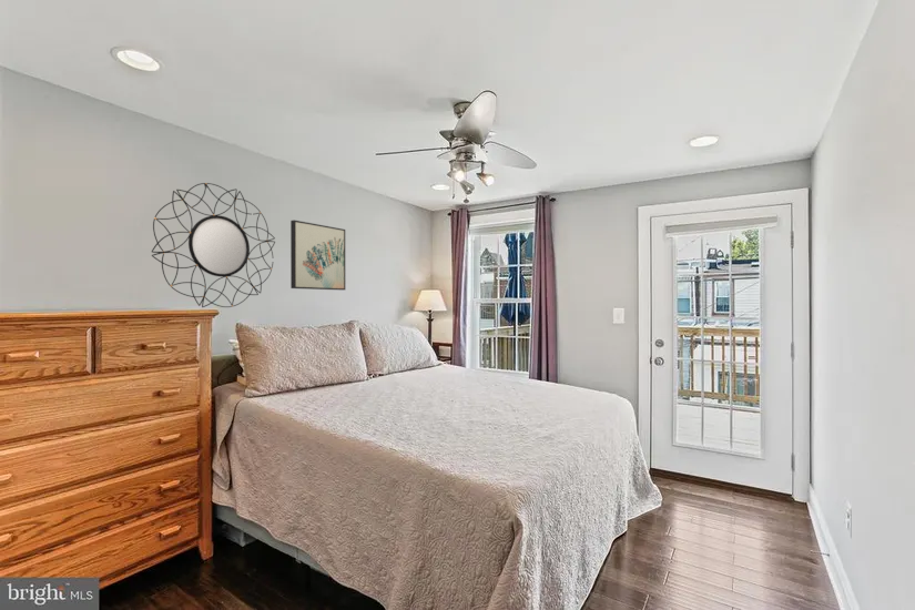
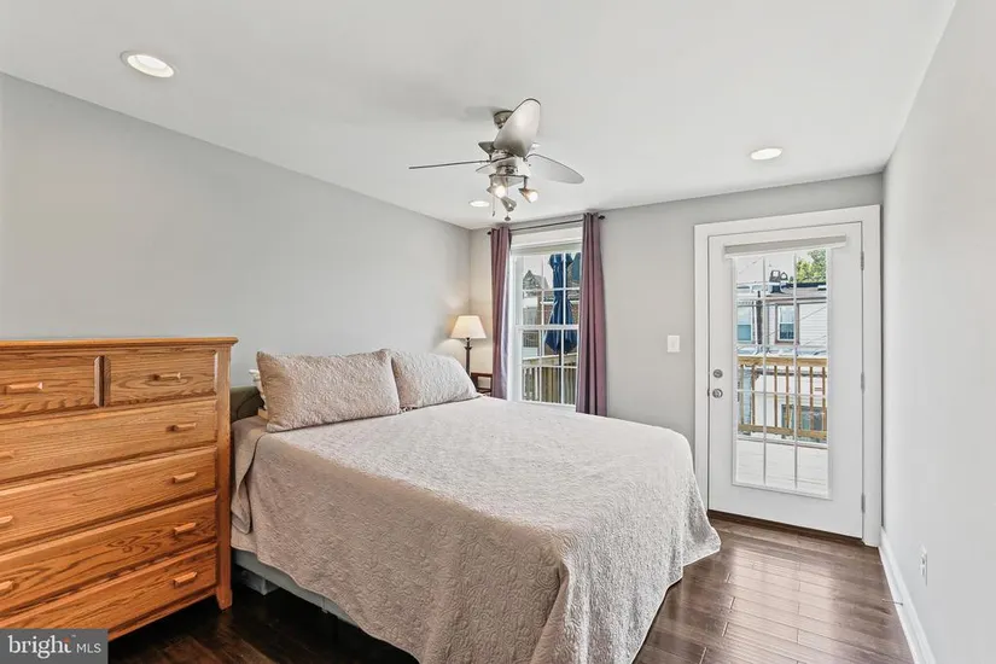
- home mirror [151,182,276,308]
- wall art [289,218,346,291]
